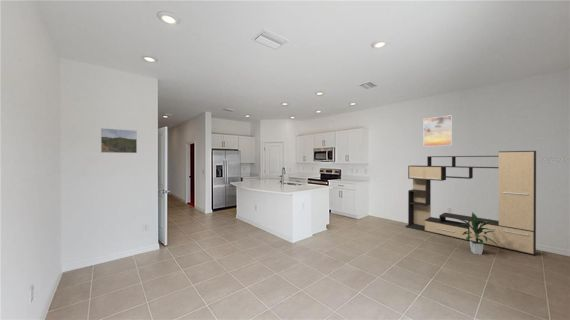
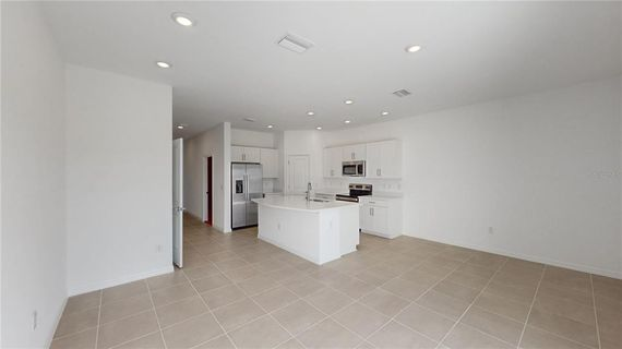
- media console [405,150,537,256]
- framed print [100,127,138,154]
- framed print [423,114,453,147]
- indoor plant [460,211,498,256]
